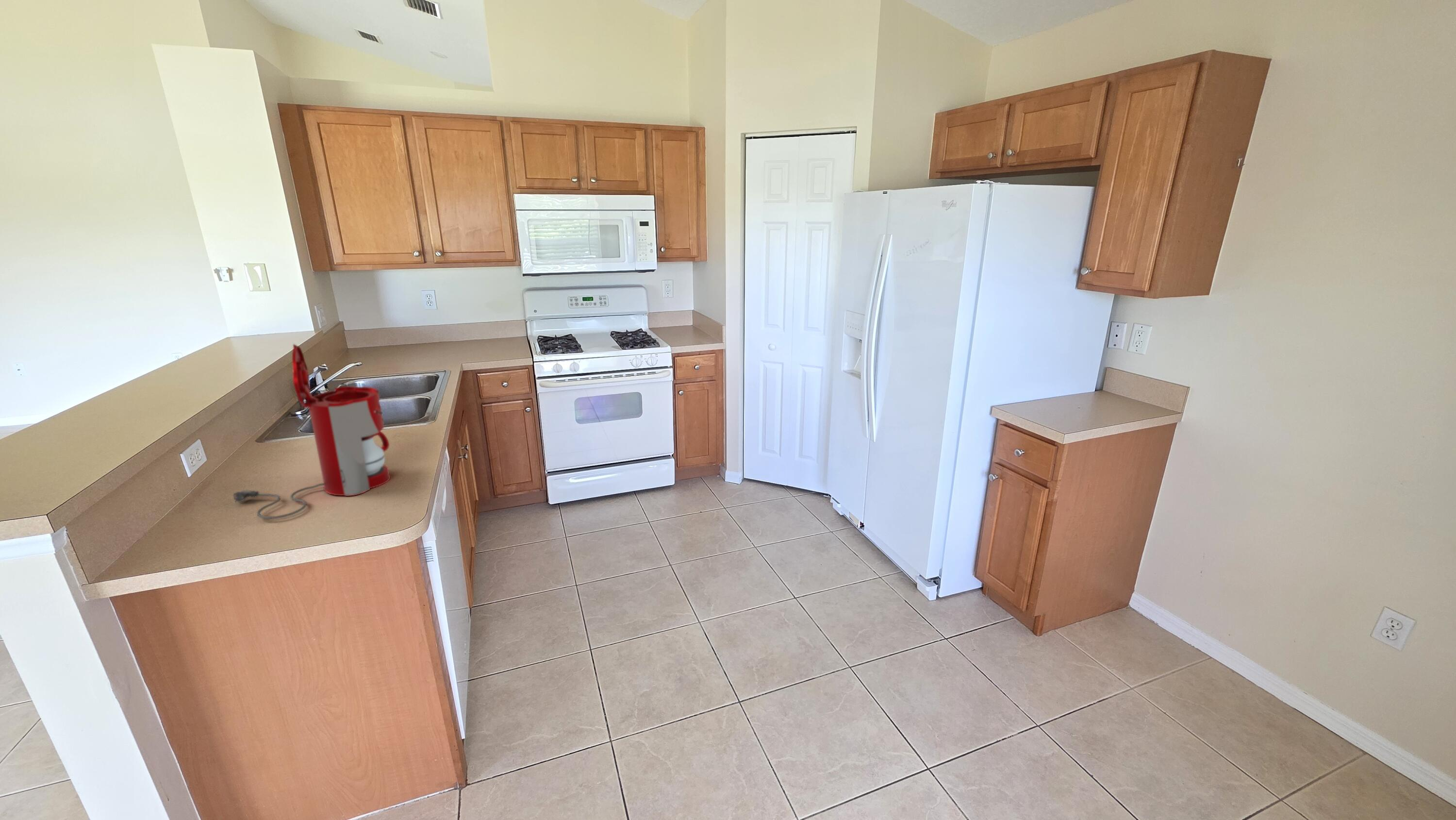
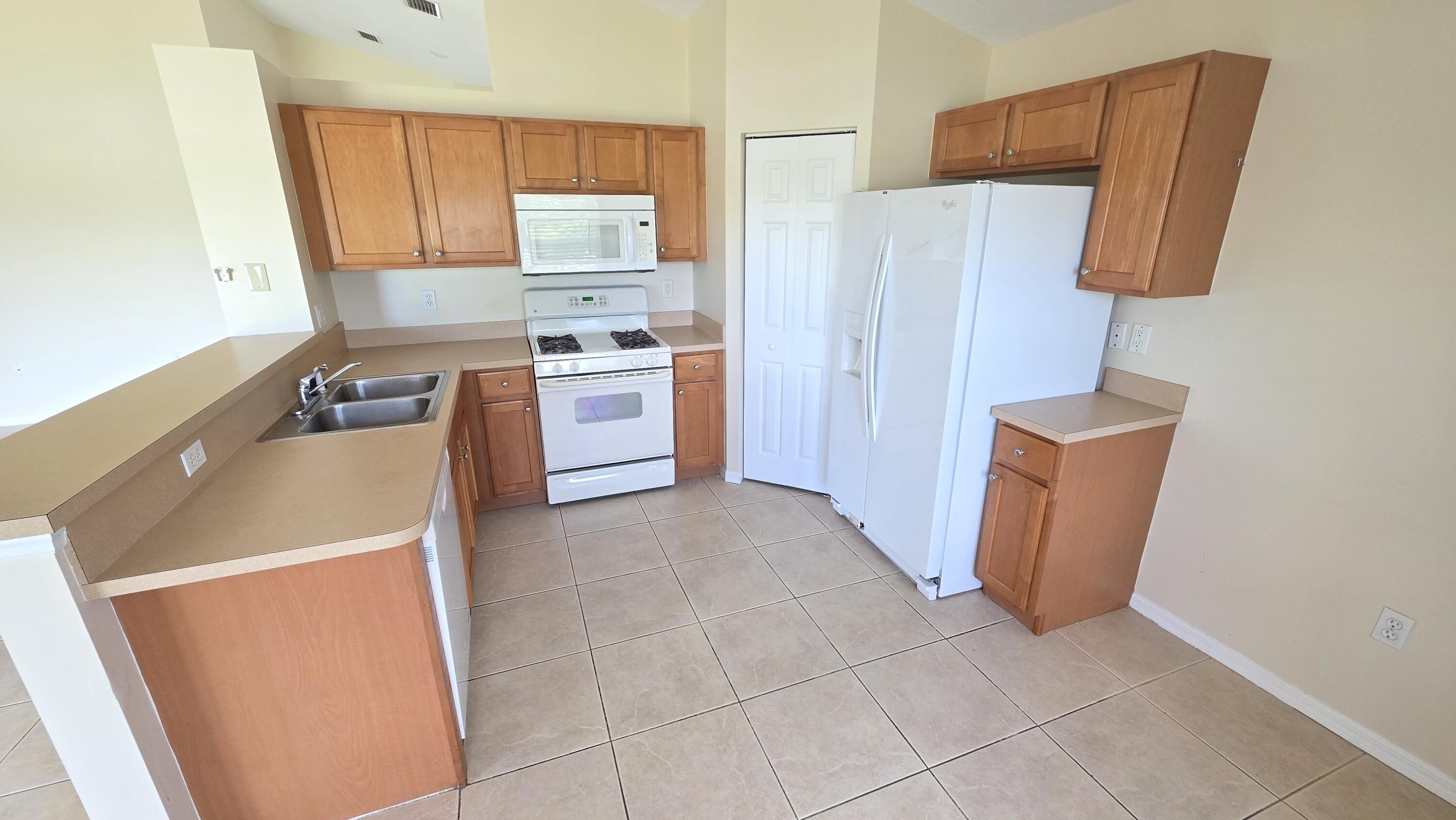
- coffee maker [232,343,391,519]
